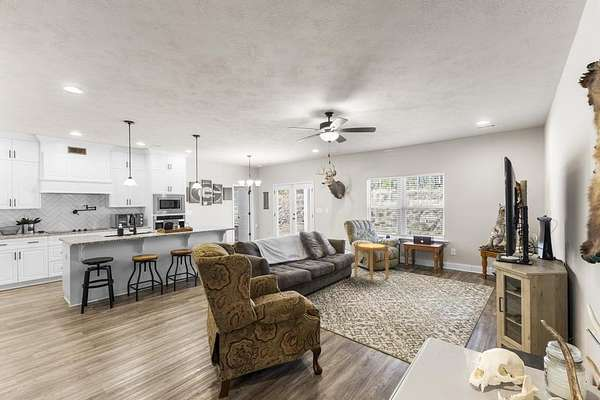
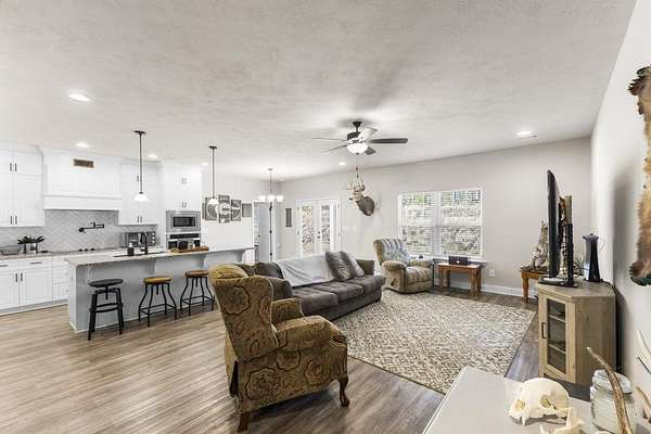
- side table [354,242,389,283]
